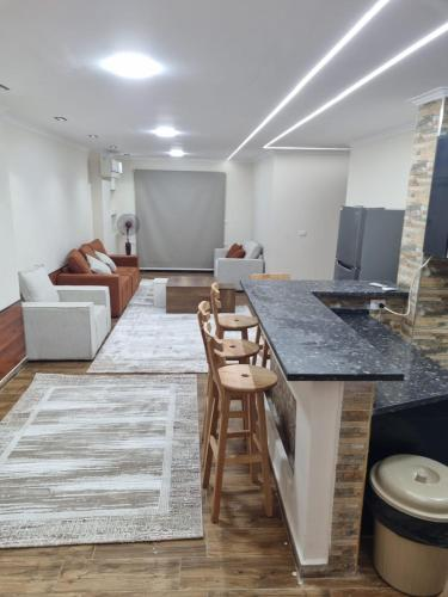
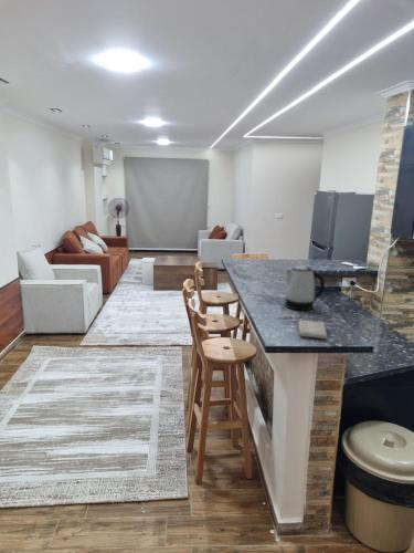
+ washcloth [298,319,328,340]
+ kettle [284,265,326,311]
